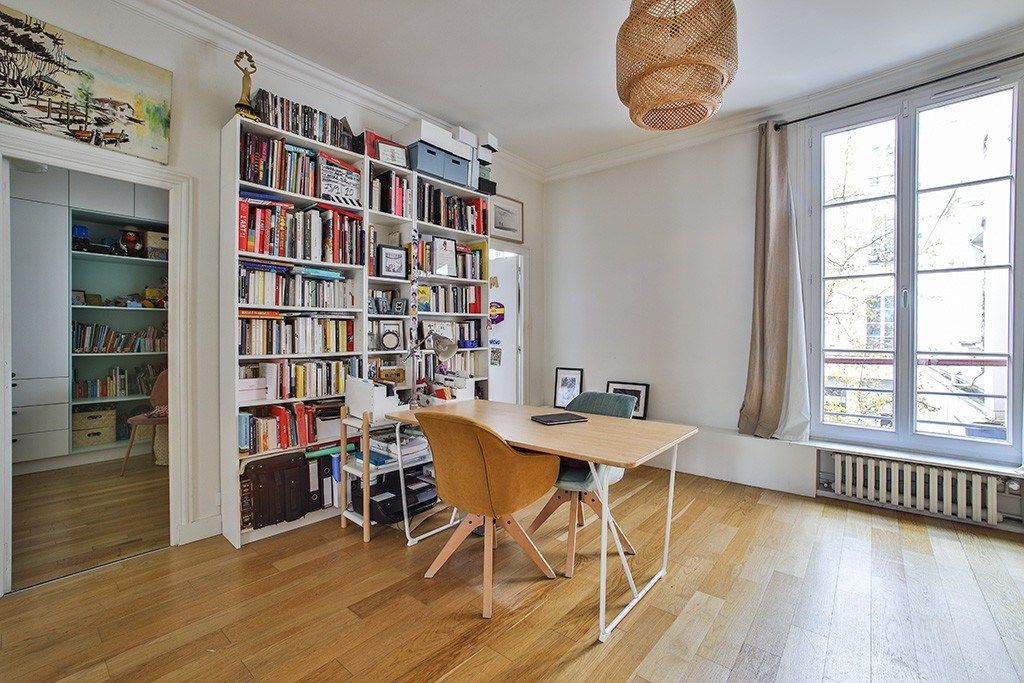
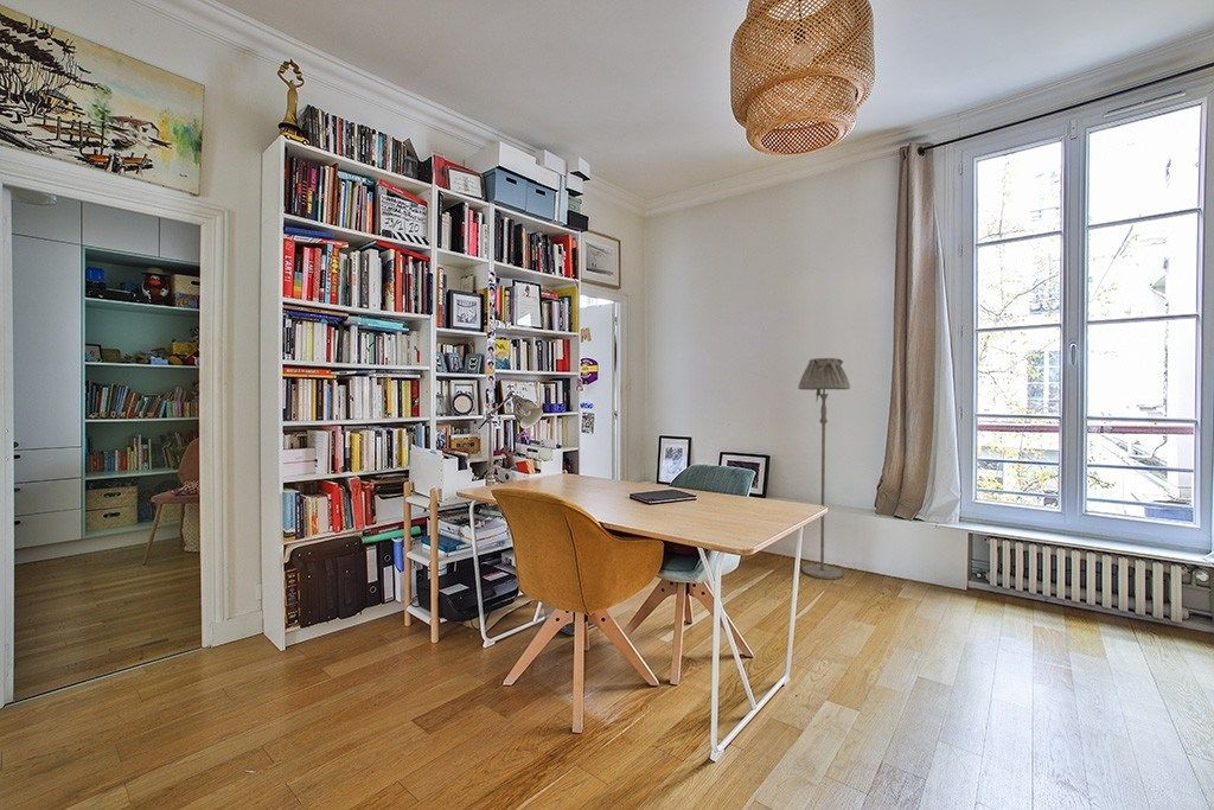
+ floor lamp [797,357,851,580]
